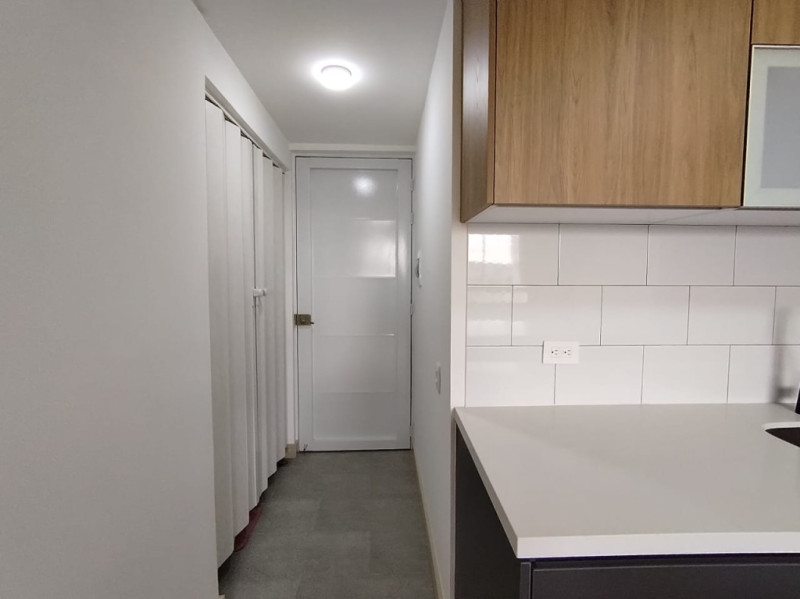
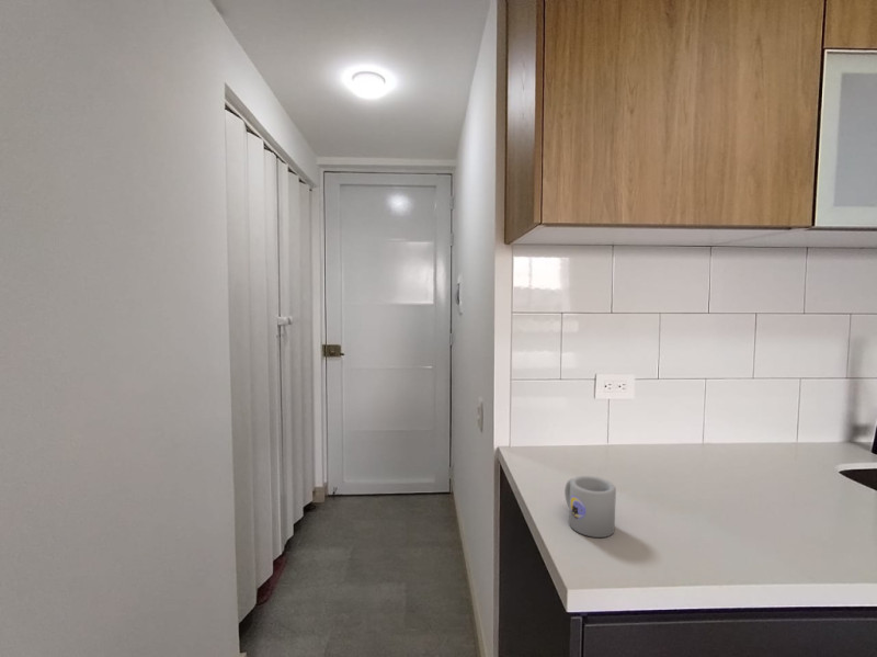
+ mug [563,475,617,539]
